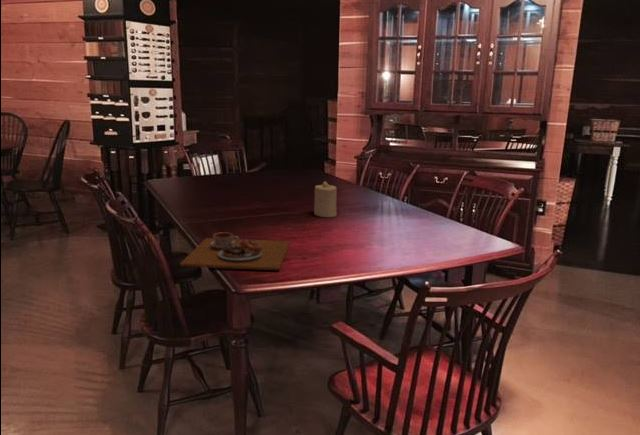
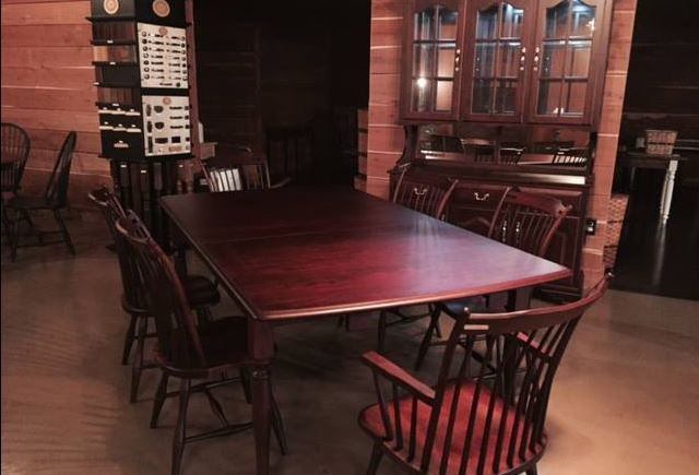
- placemat [179,231,291,271]
- candle [313,180,338,218]
